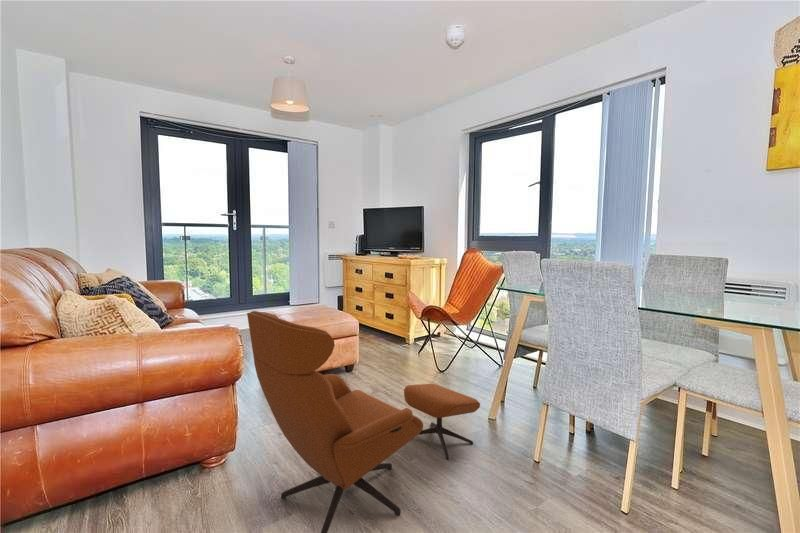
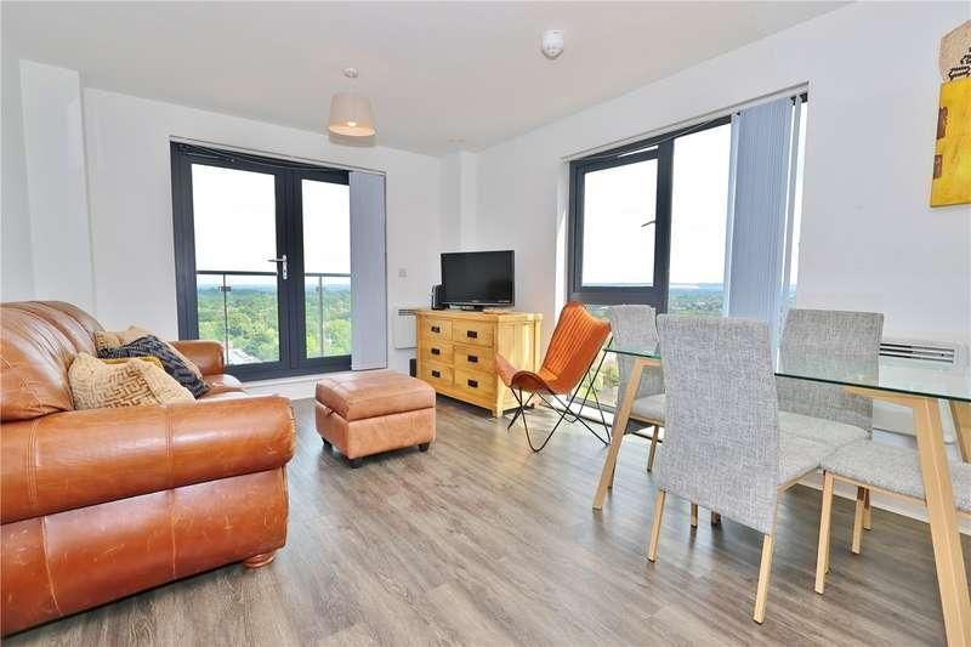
- lounge chair [246,310,481,533]
